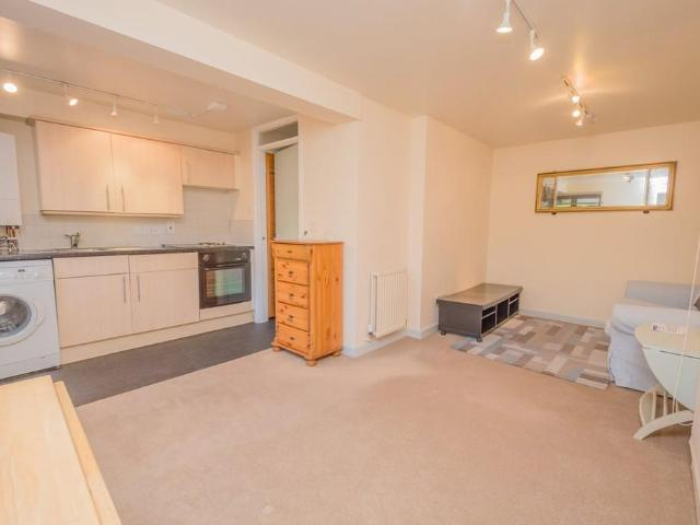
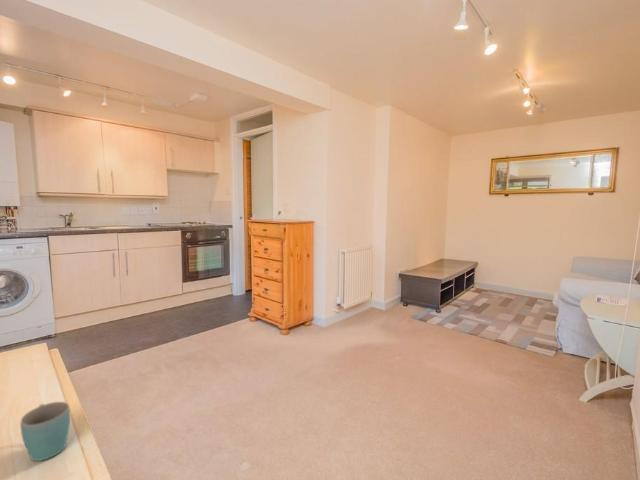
+ mug [19,401,71,462]
